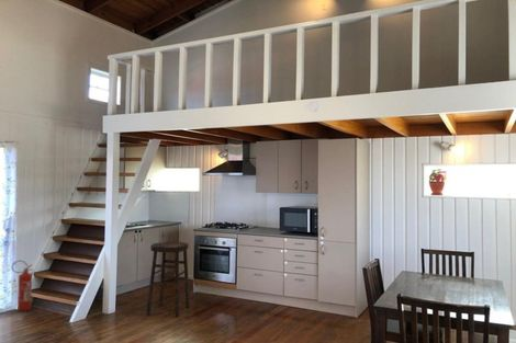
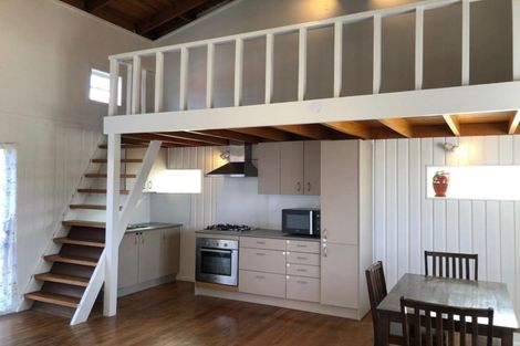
- fire extinguisher [11,260,34,312]
- stool [146,241,190,318]
